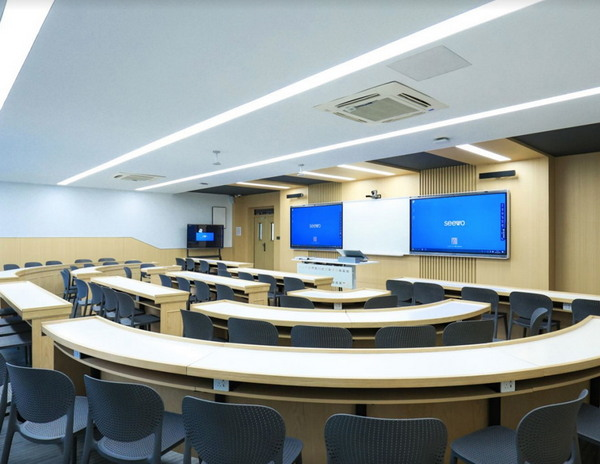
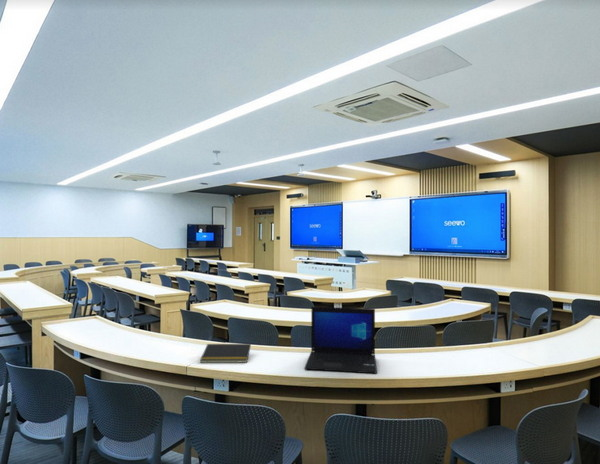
+ laptop [303,306,378,374]
+ notepad [199,343,252,364]
